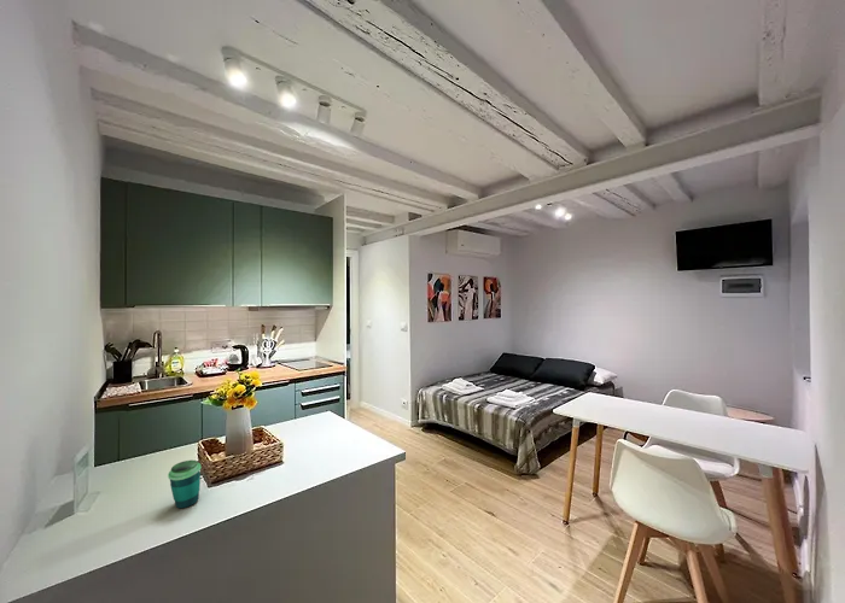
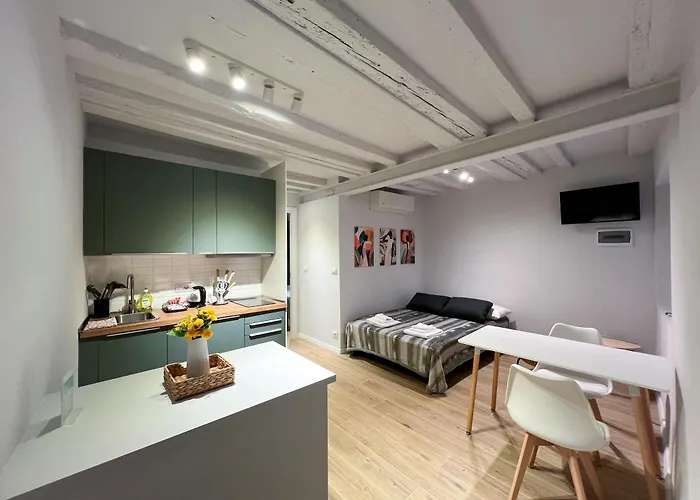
- cup [167,459,203,509]
